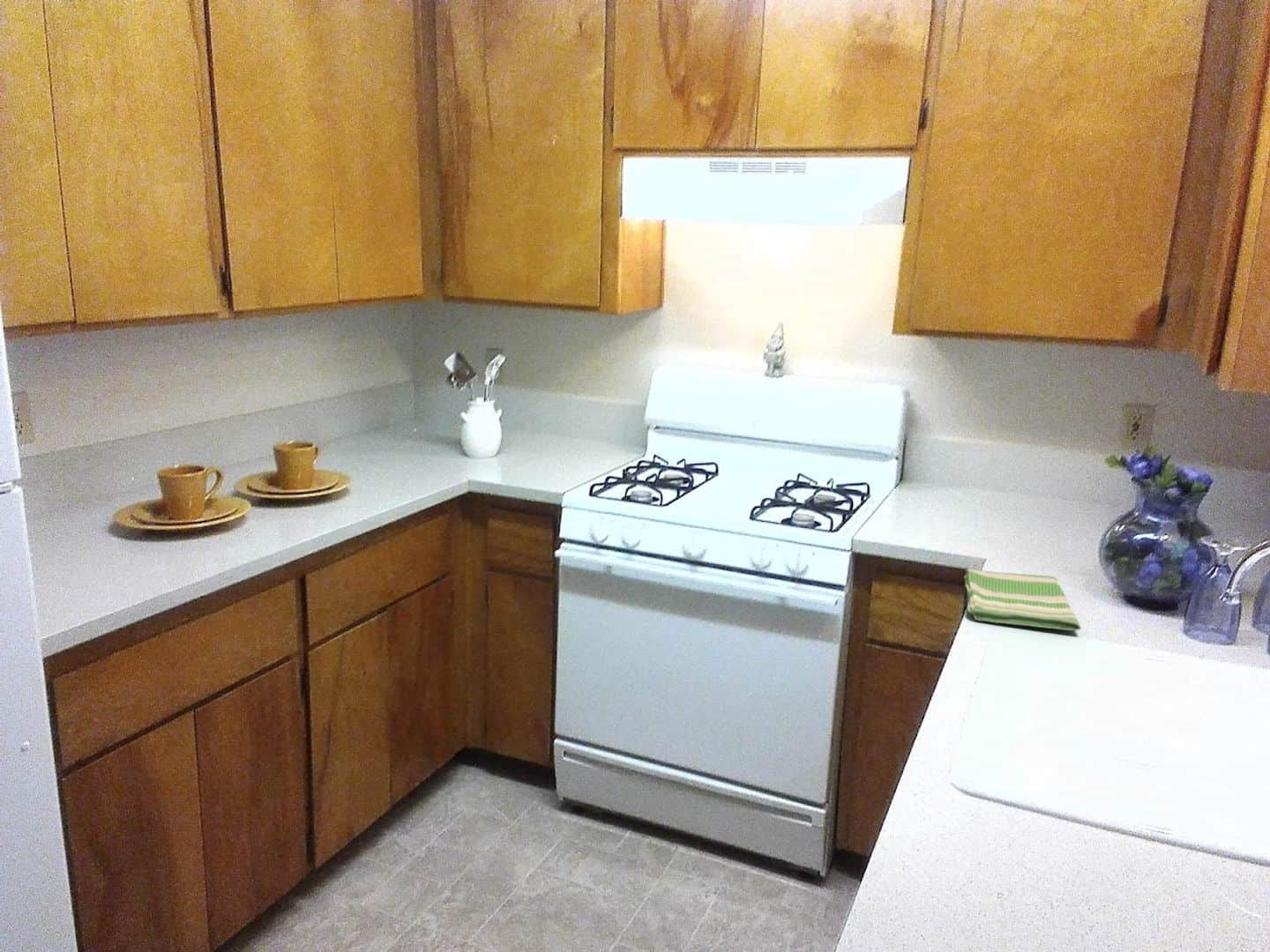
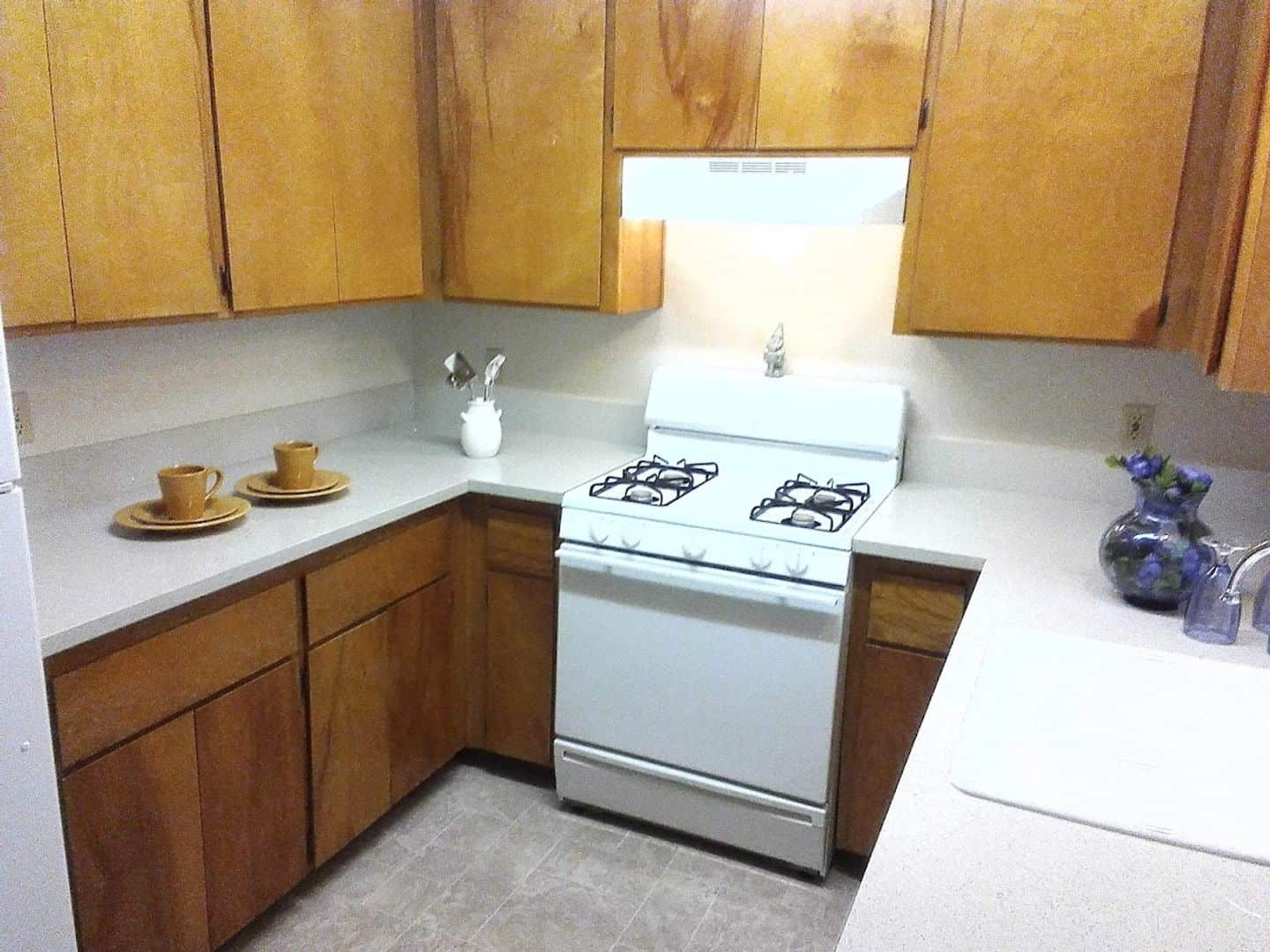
- dish towel [963,568,1082,631]
